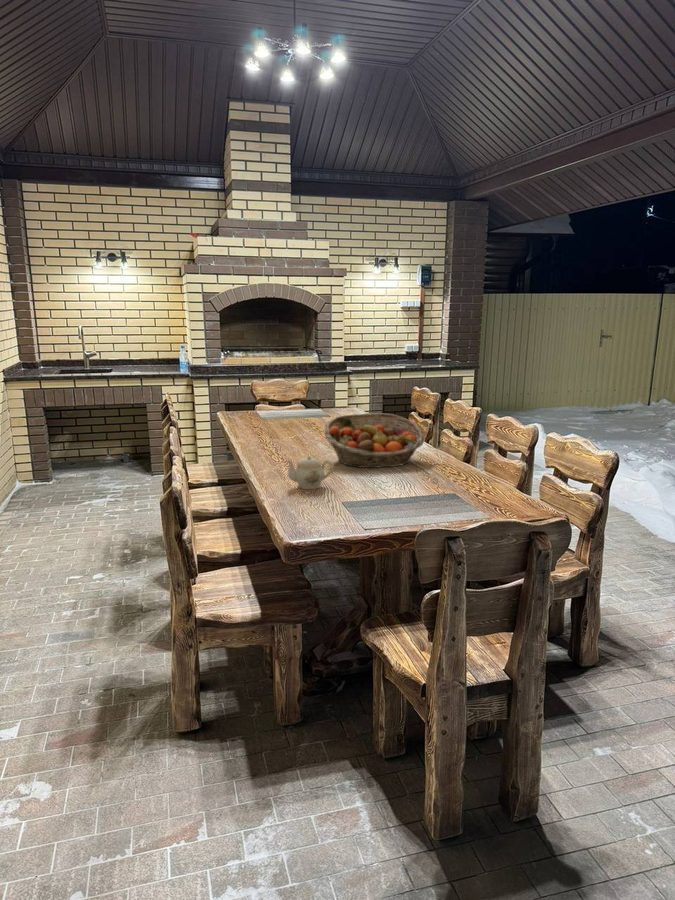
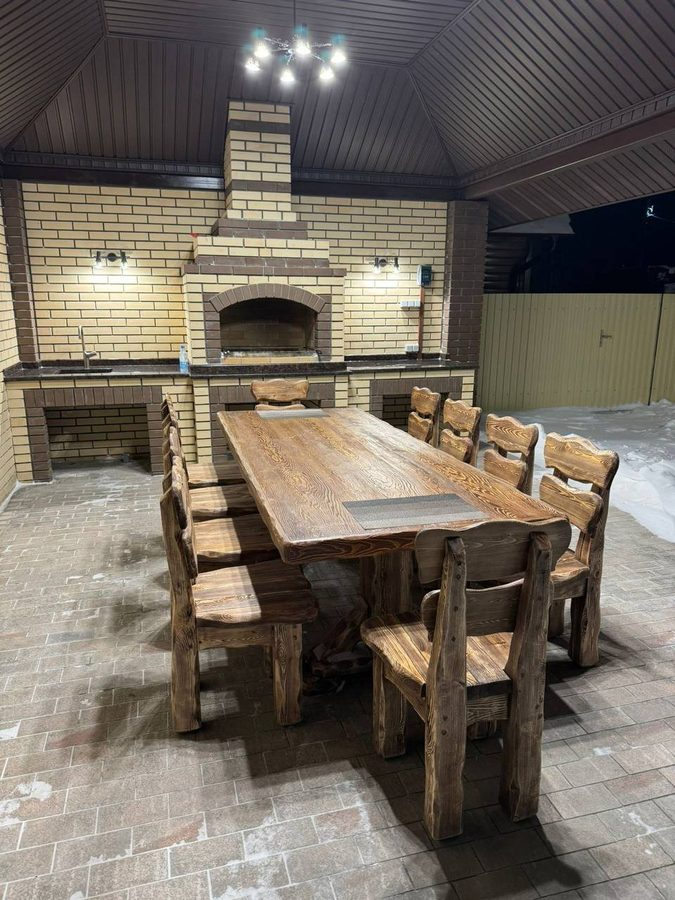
- fruit basket [323,412,426,469]
- teapot [286,455,334,490]
